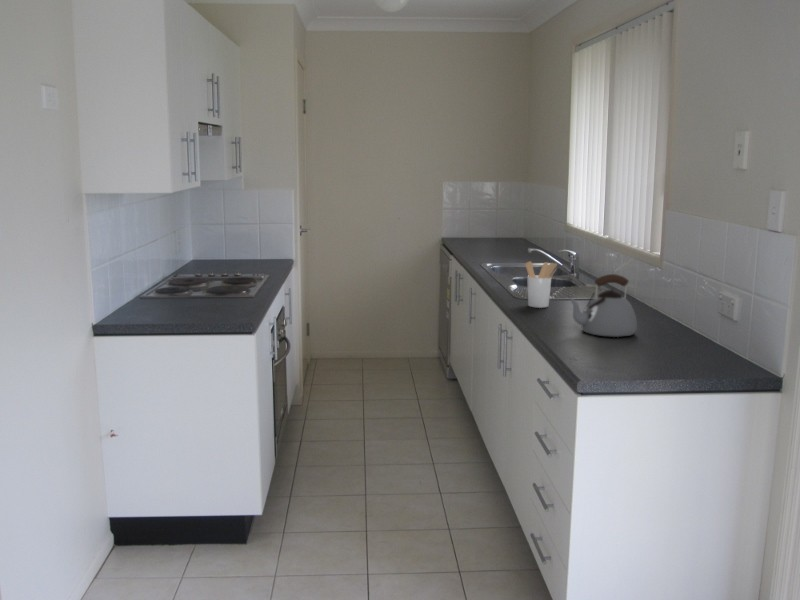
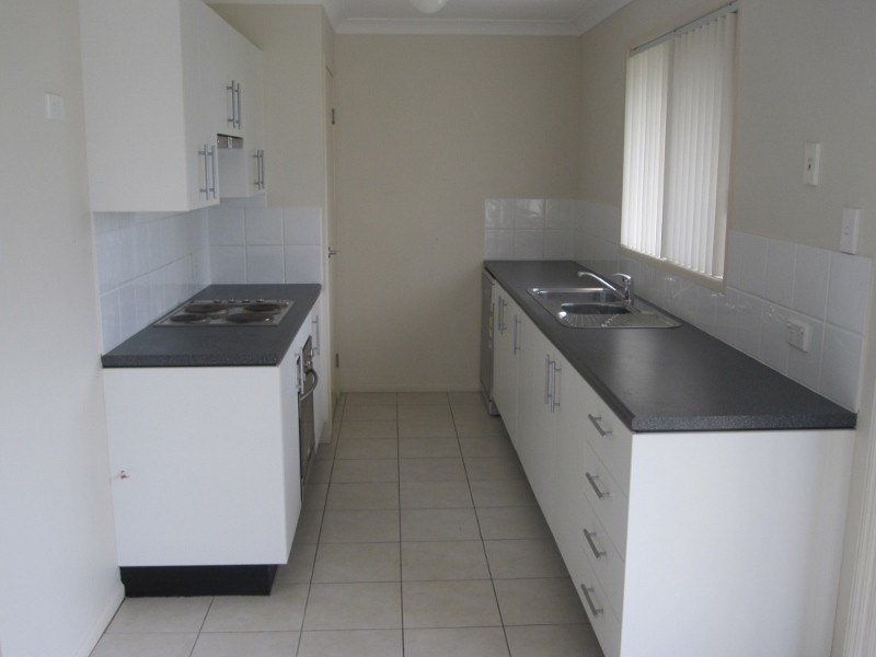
- utensil holder [525,260,558,309]
- kettle [567,273,638,338]
